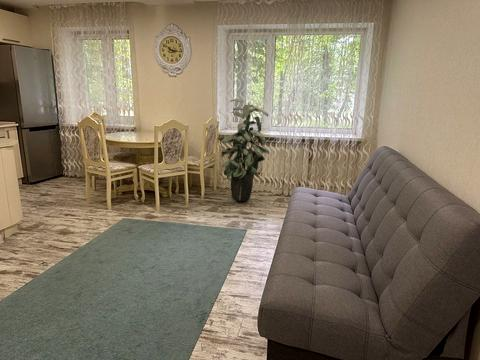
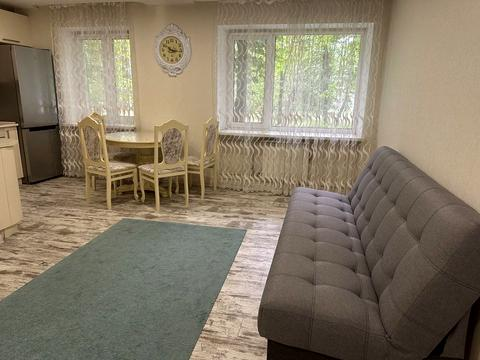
- indoor plant [216,98,271,202]
